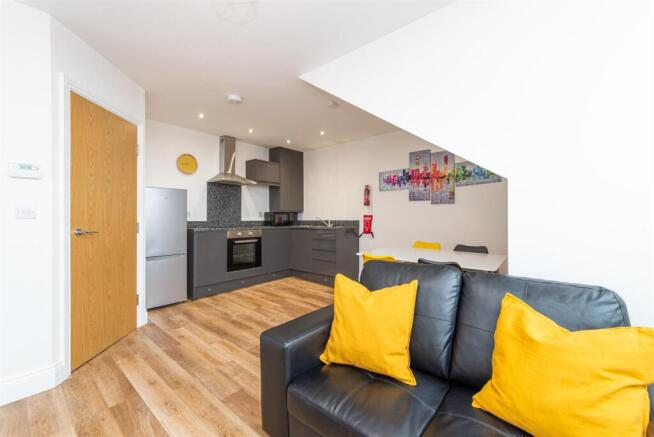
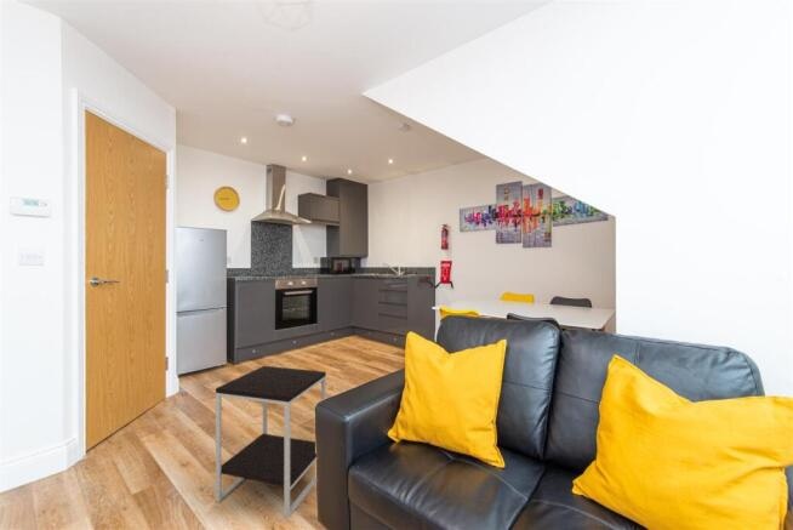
+ side table [215,365,327,519]
